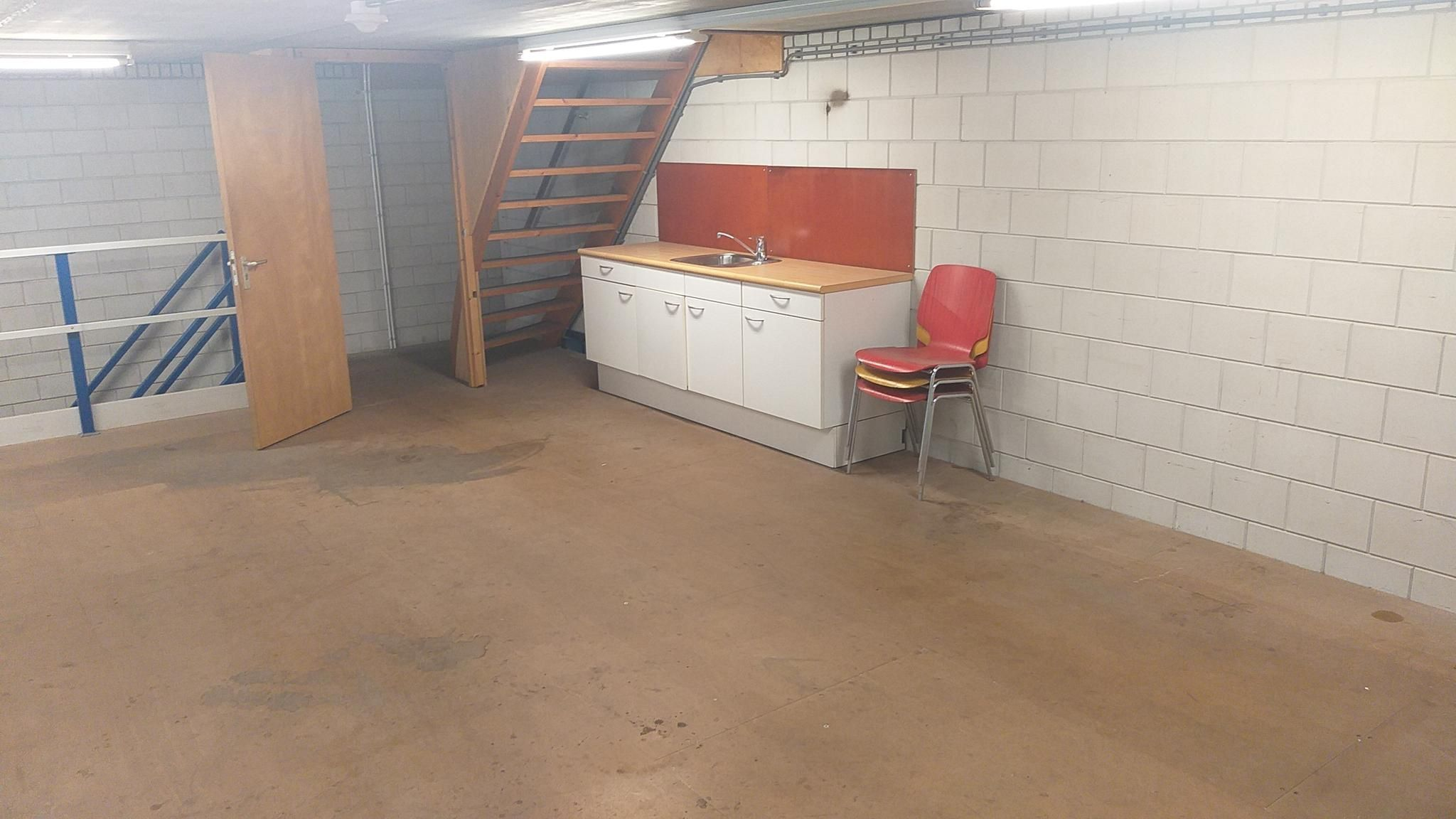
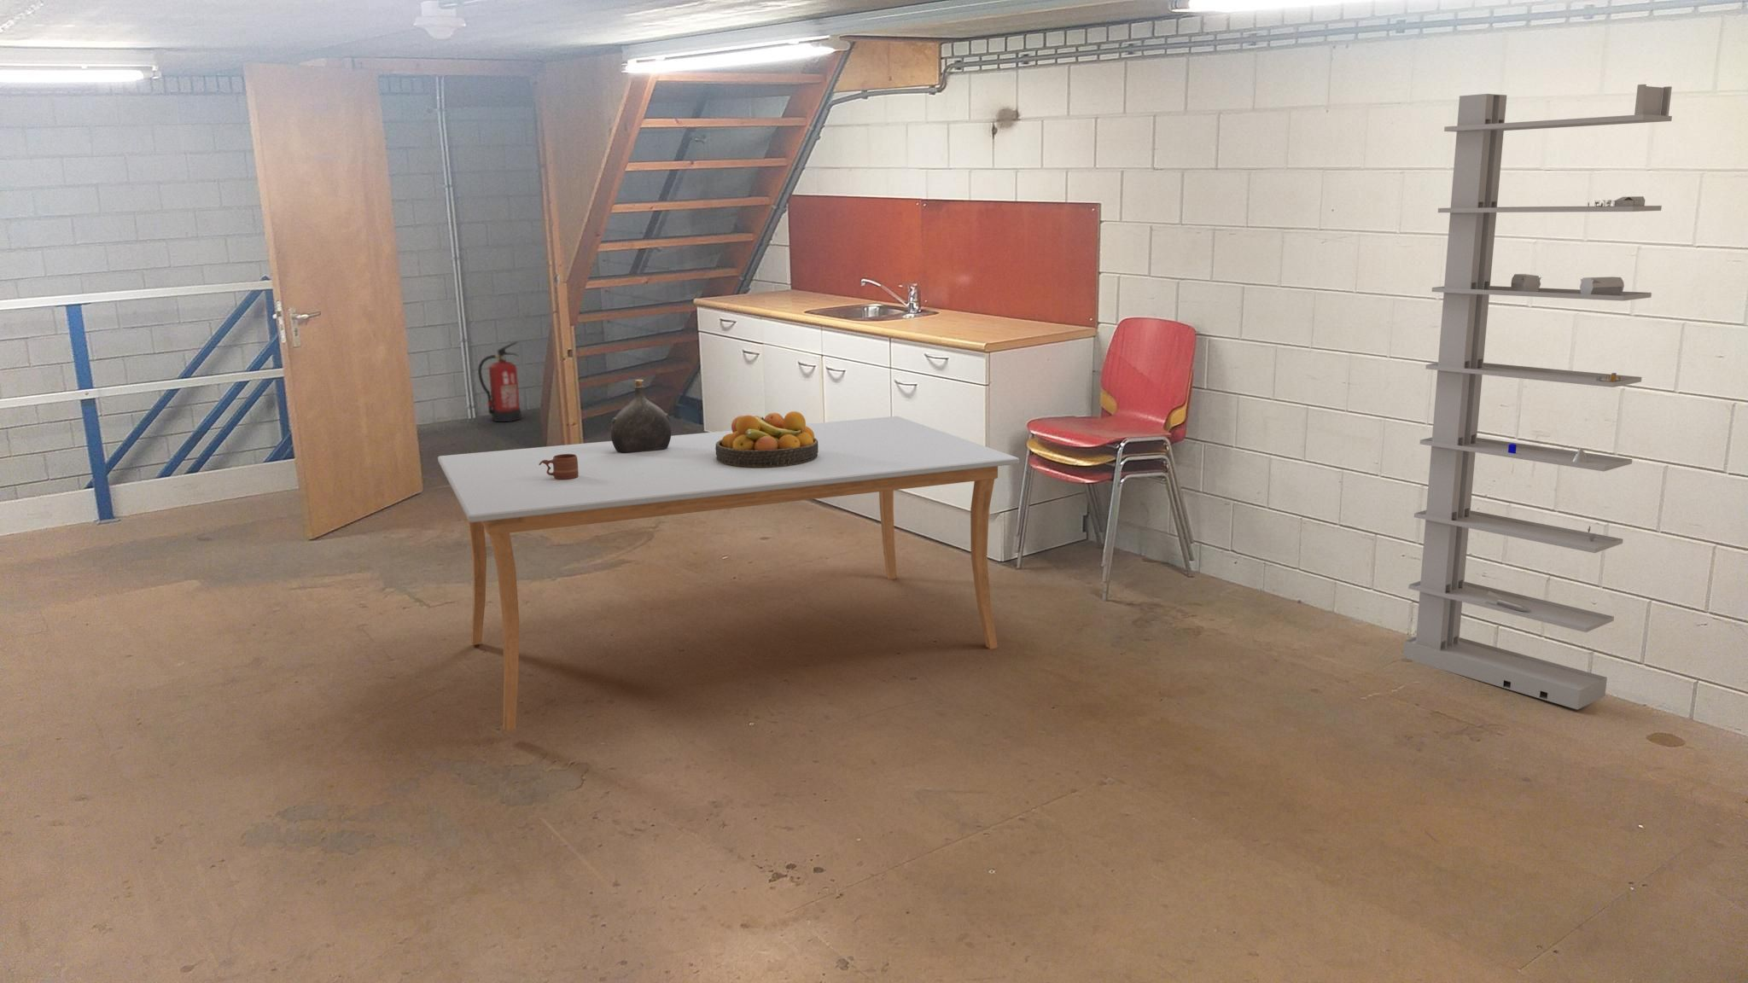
+ dining table [437,415,1020,732]
+ mug [539,454,579,480]
+ shelving unit [1402,84,1672,711]
+ water jug [610,379,672,454]
+ fire extinguisher [477,341,522,422]
+ fruit bowl [716,410,819,467]
